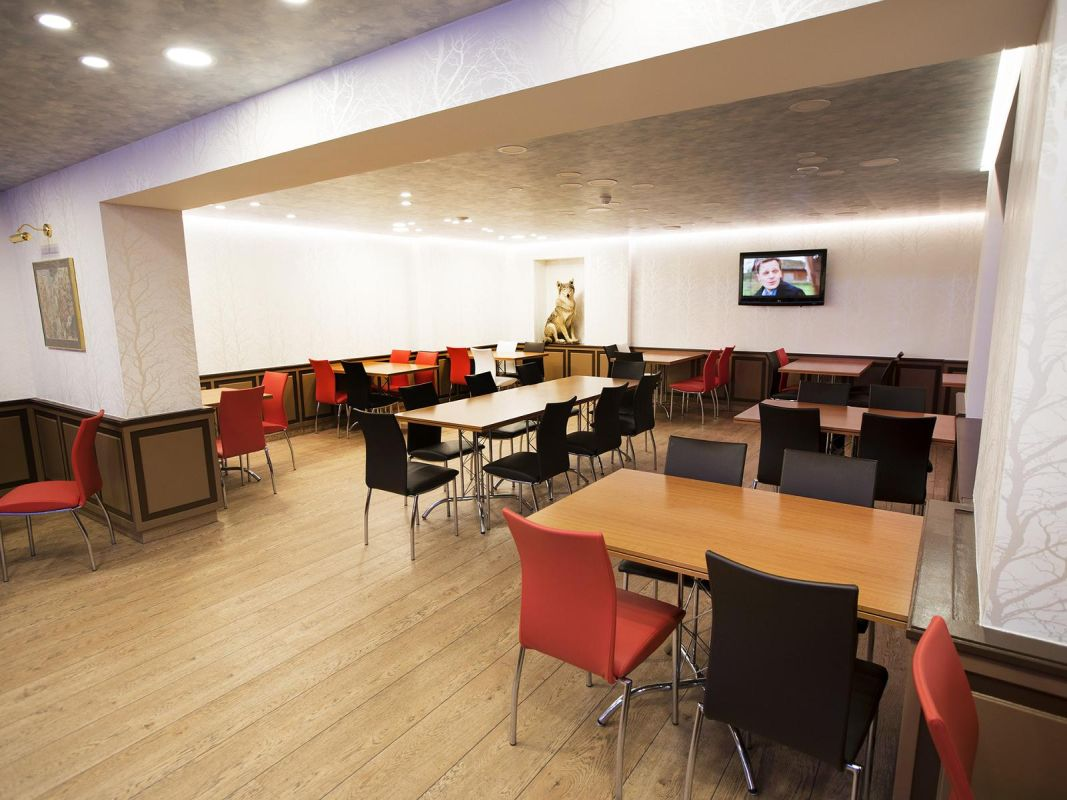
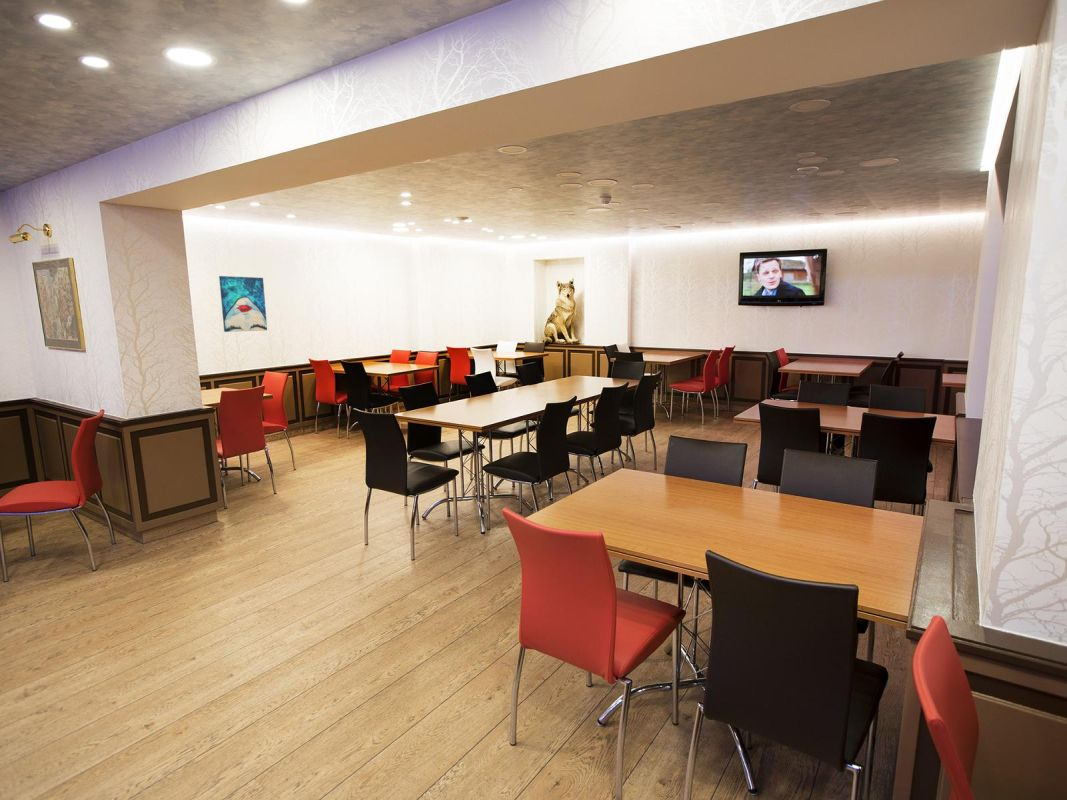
+ wall art [218,275,268,333]
